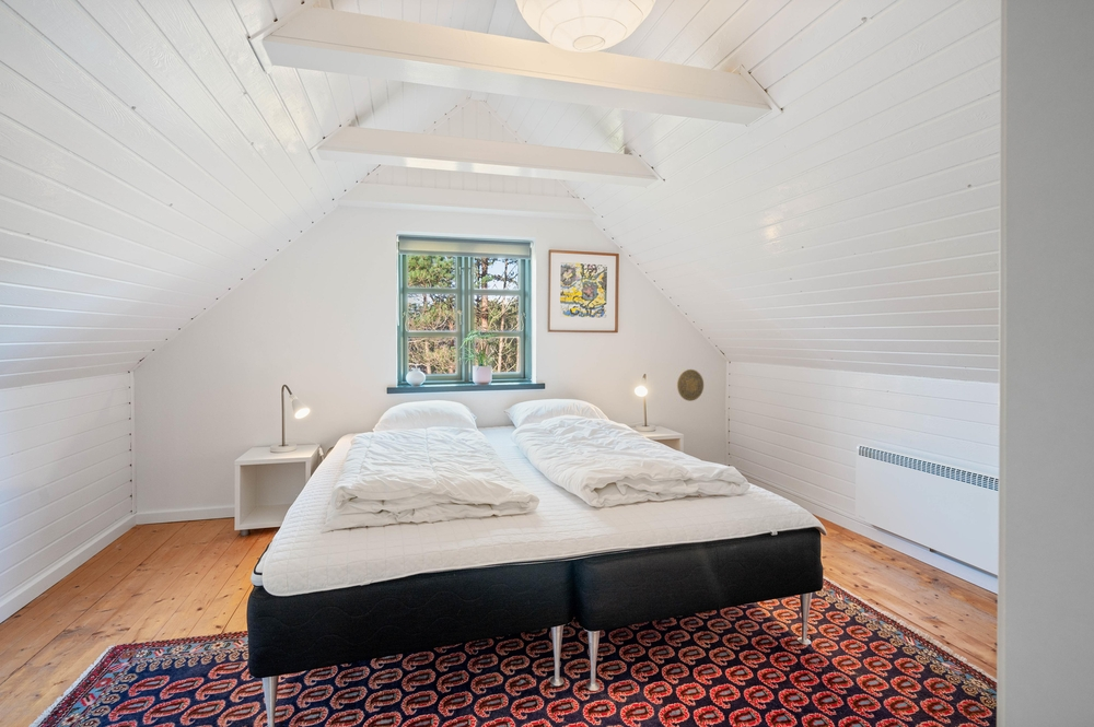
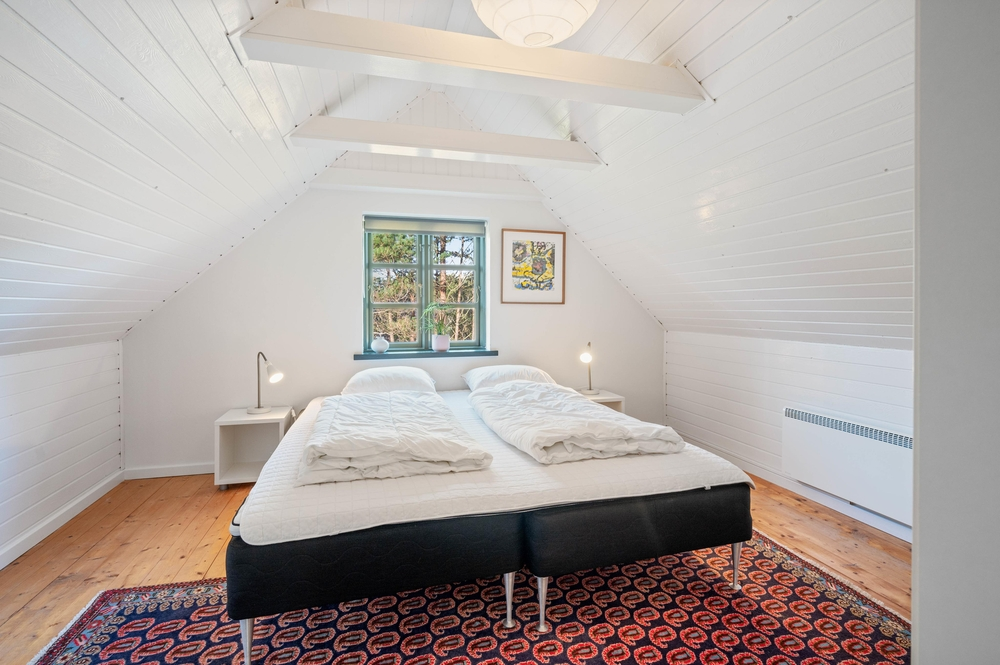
- decorative plate [676,368,705,402]
